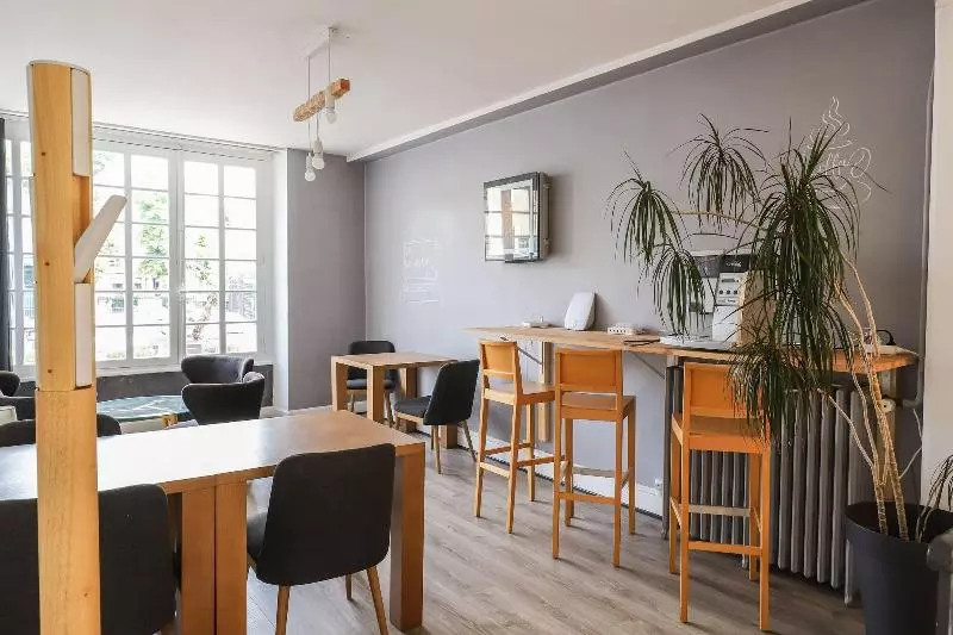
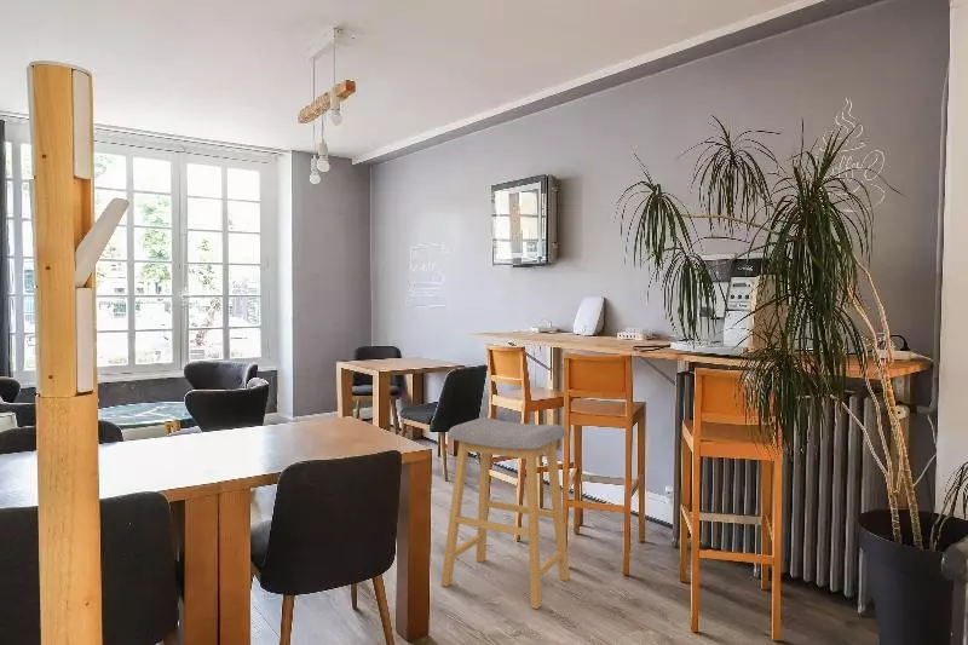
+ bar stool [440,416,571,610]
